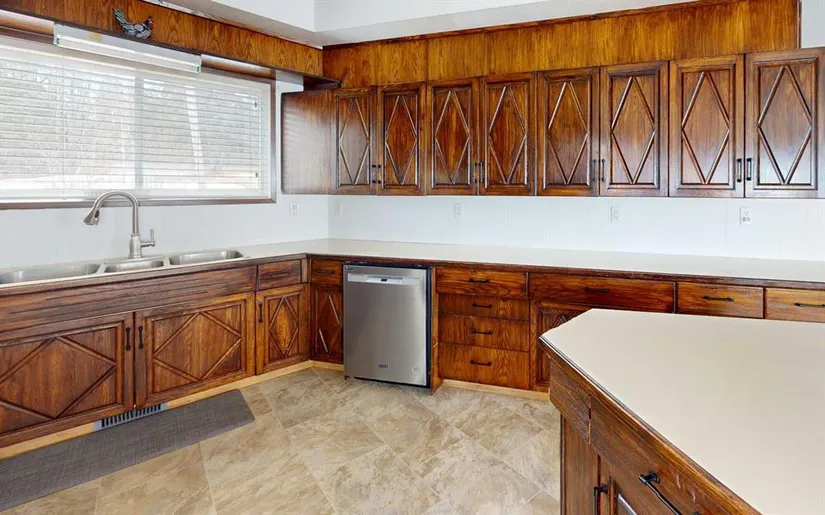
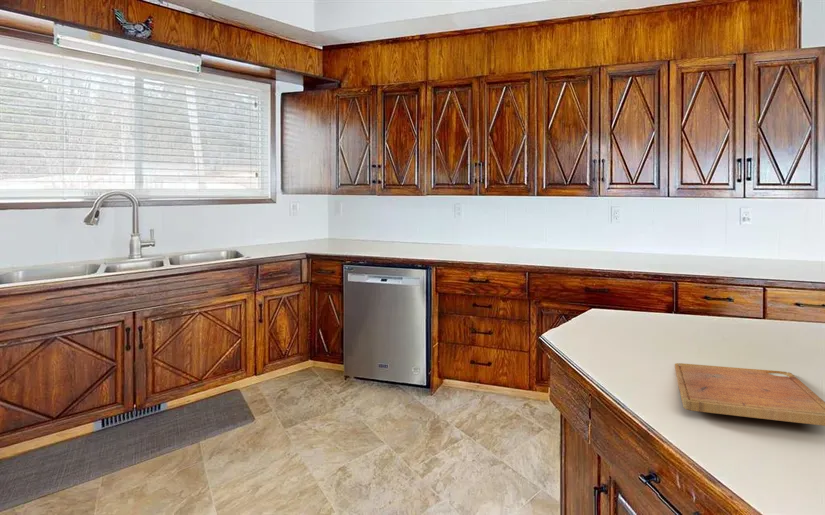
+ cutting board [674,362,825,427]
